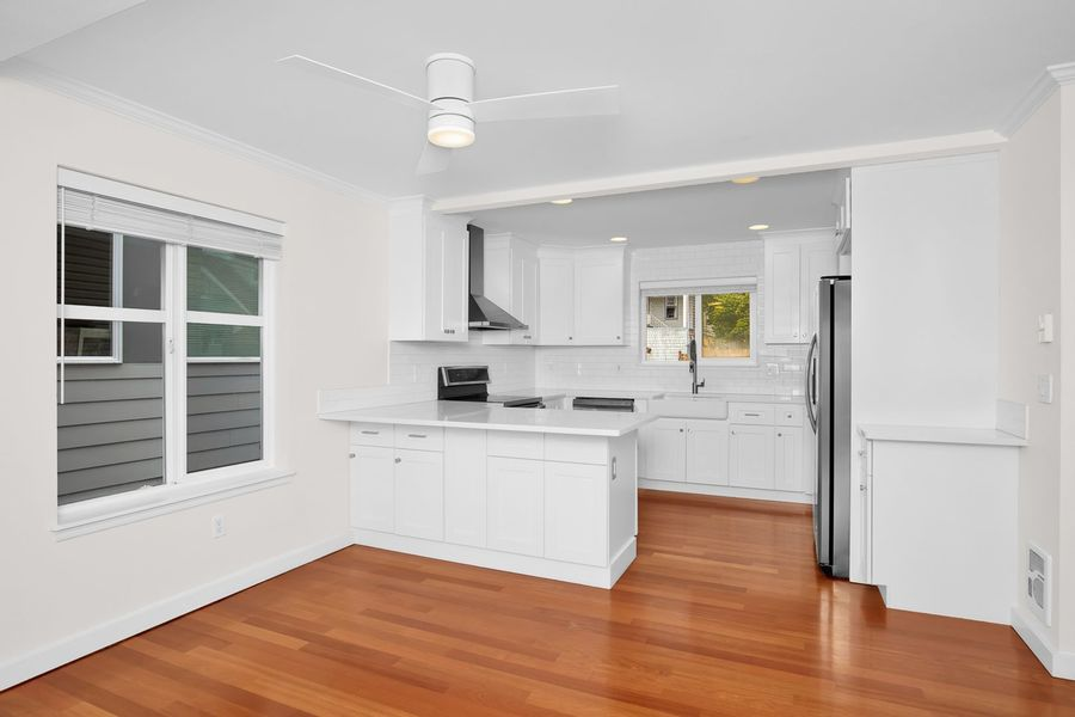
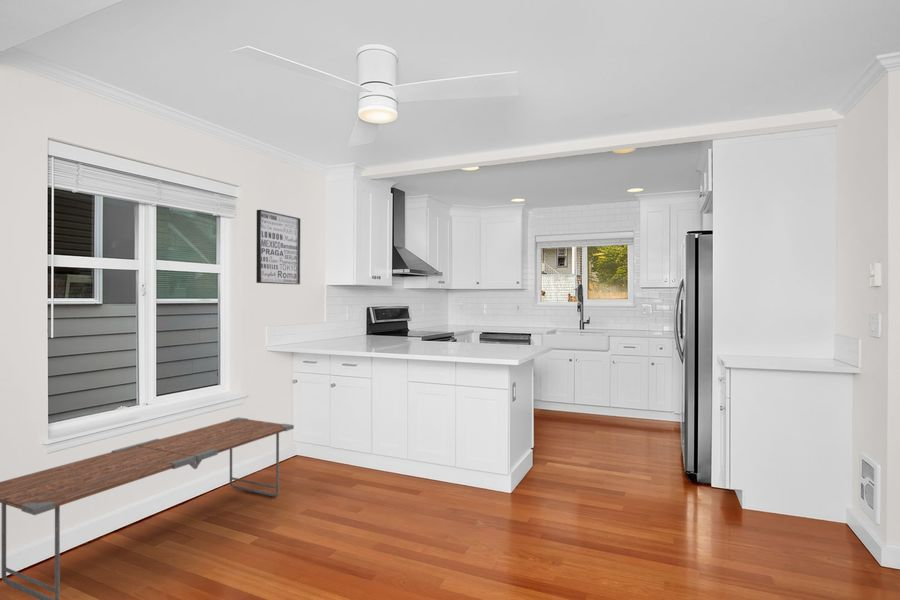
+ wall art [255,209,301,285]
+ bench [0,416,295,600]
